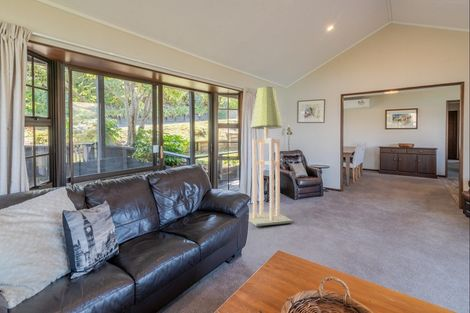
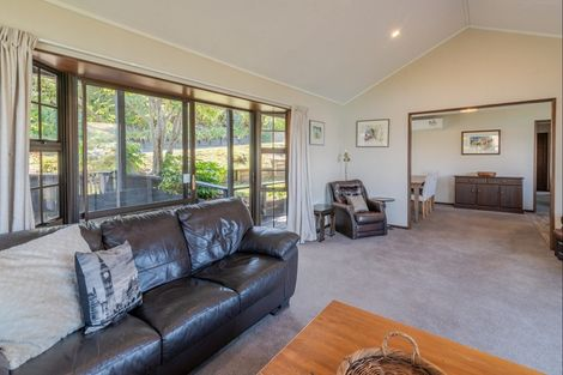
- floor lamp [248,86,294,227]
